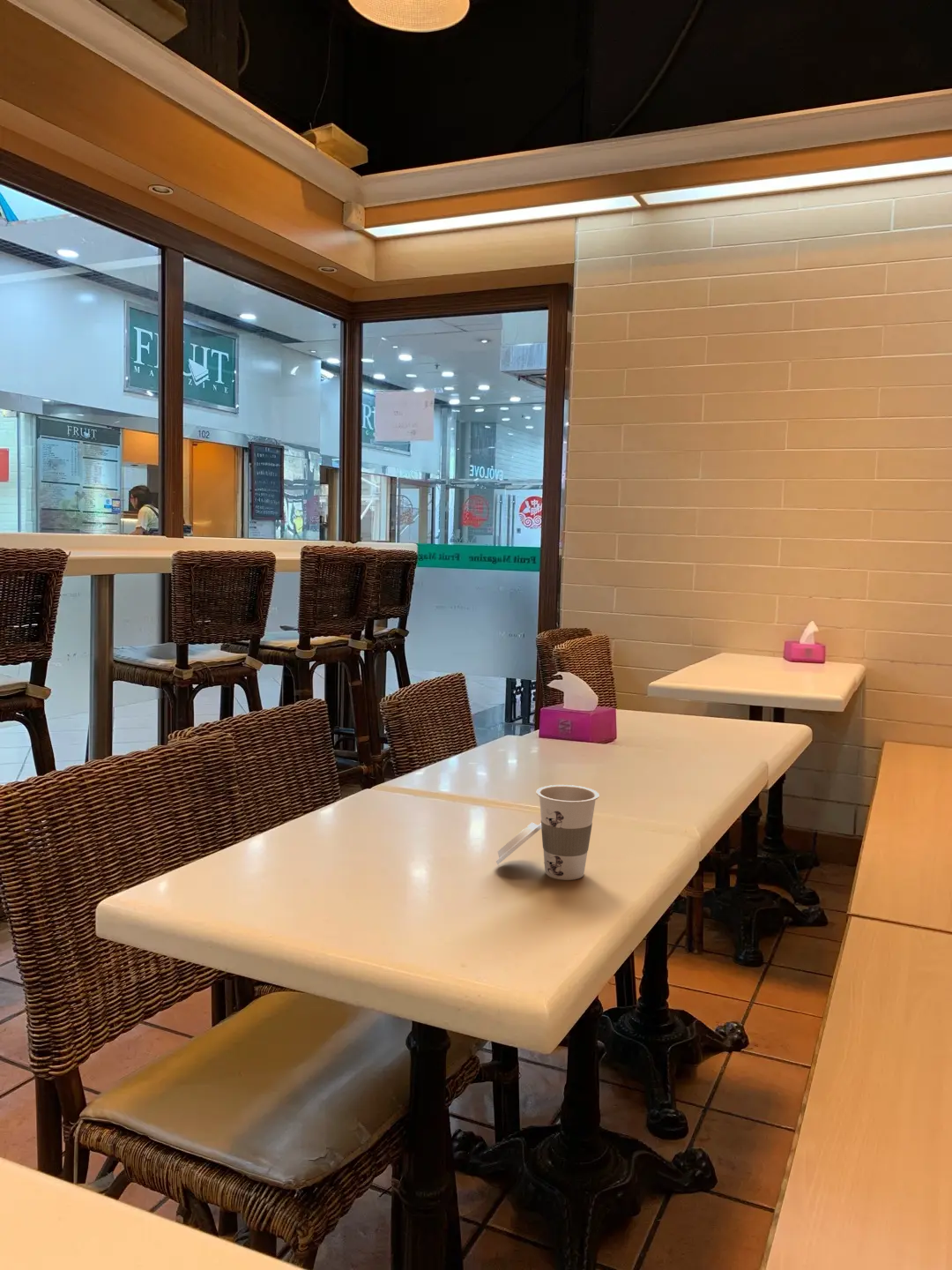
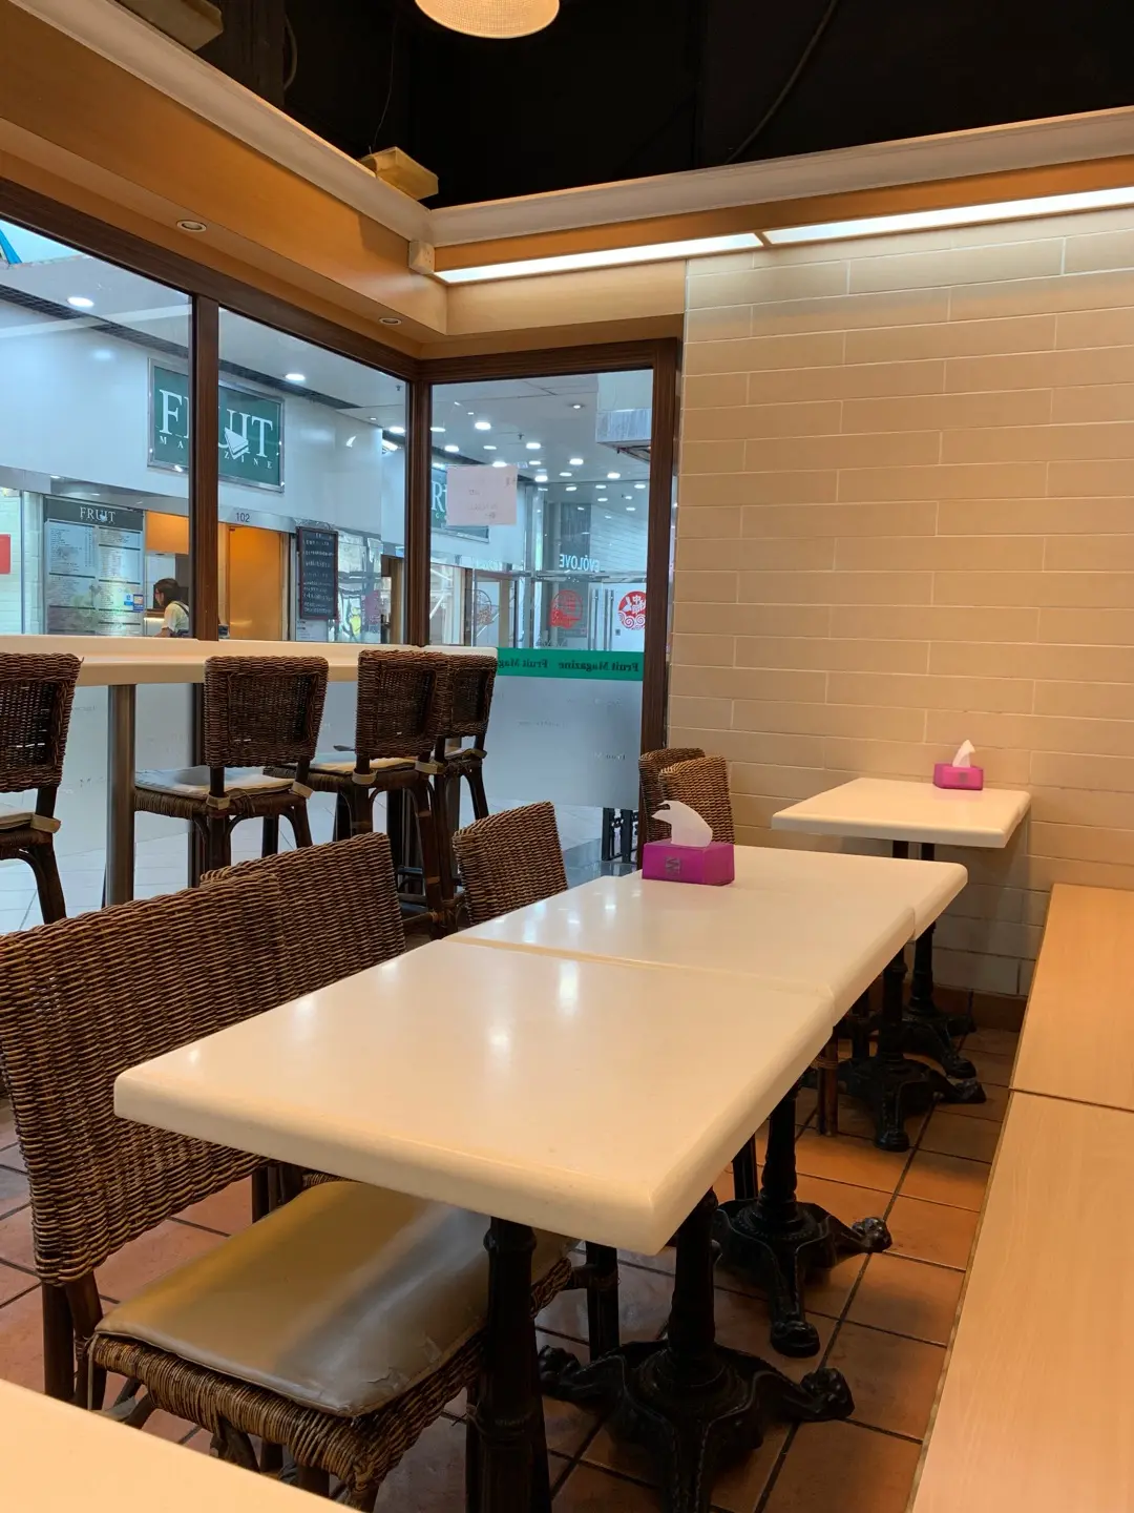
- cup [495,784,600,881]
